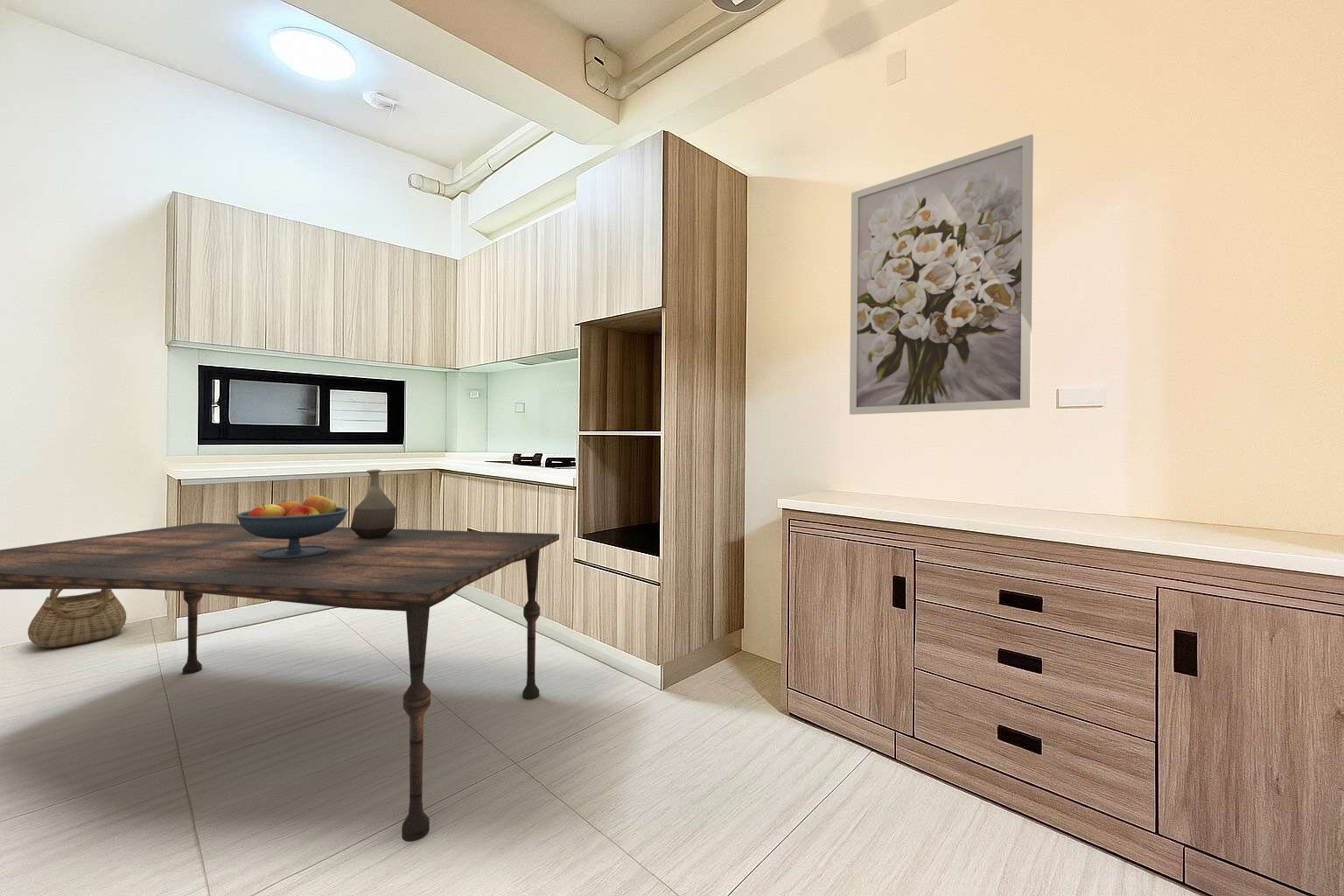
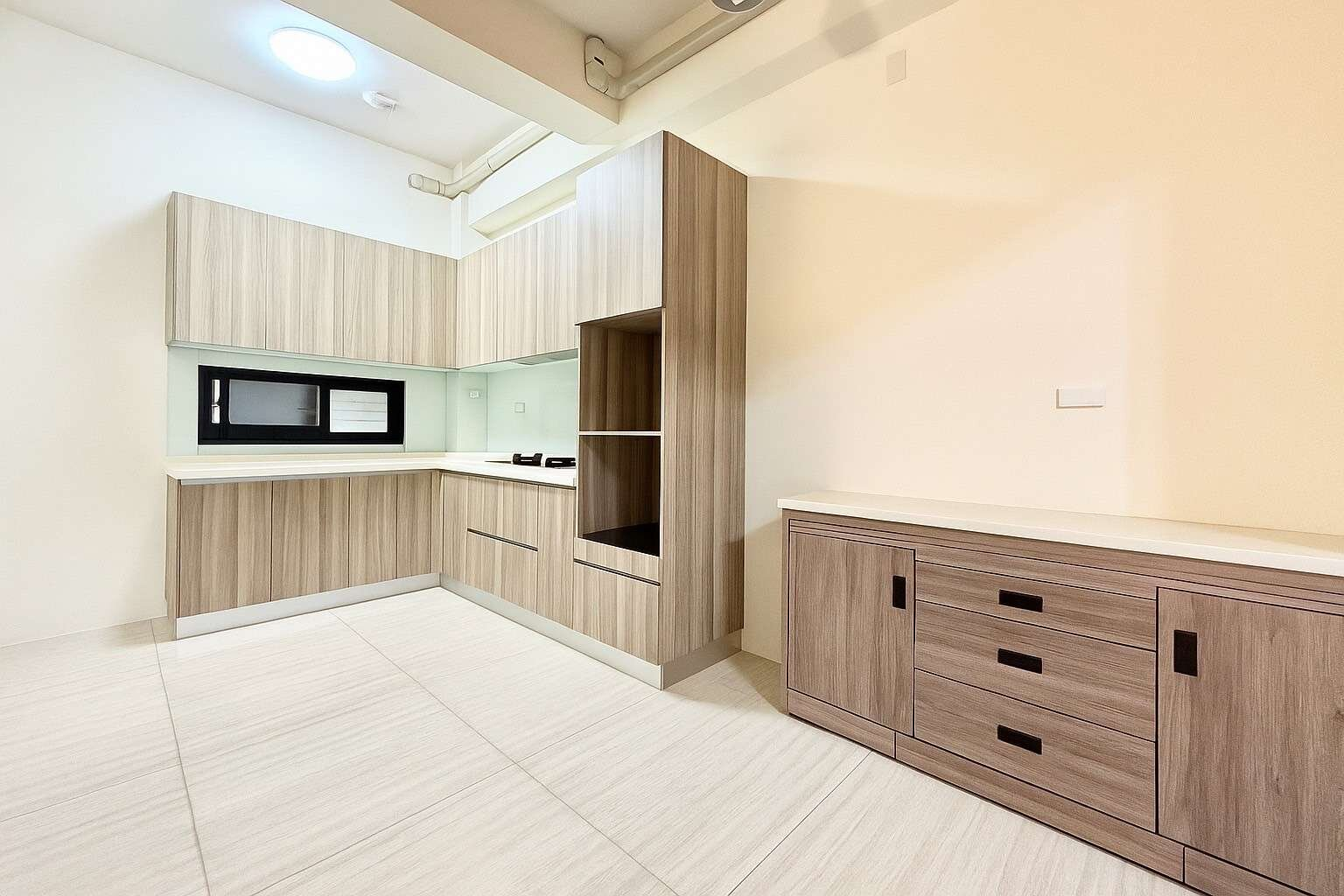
- fruit bowl [235,493,348,559]
- vase [350,469,397,539]
- wall art [849,133,1034,416]
- dining table [0,522,560,843]
- basket [27,589,127,648]
